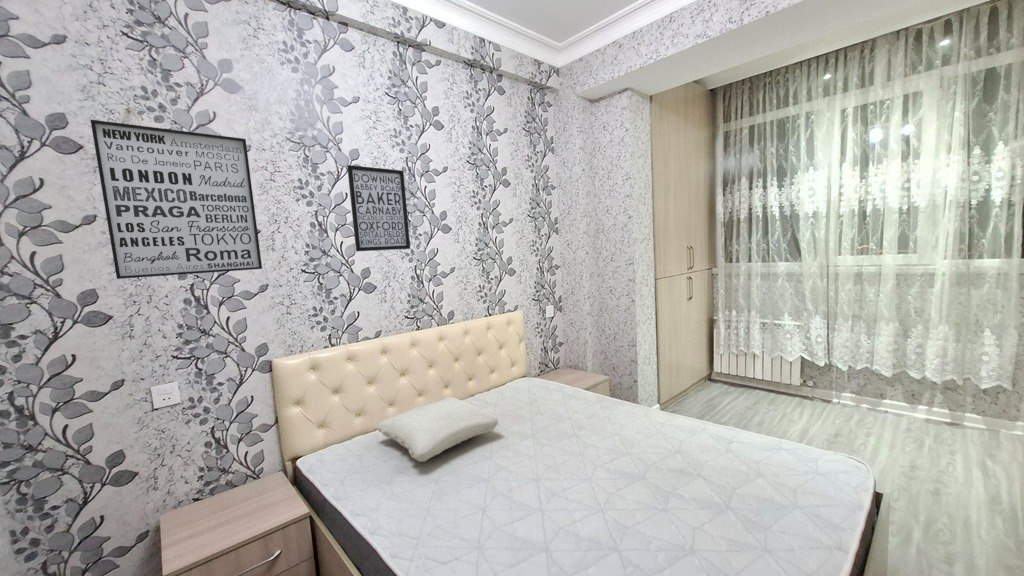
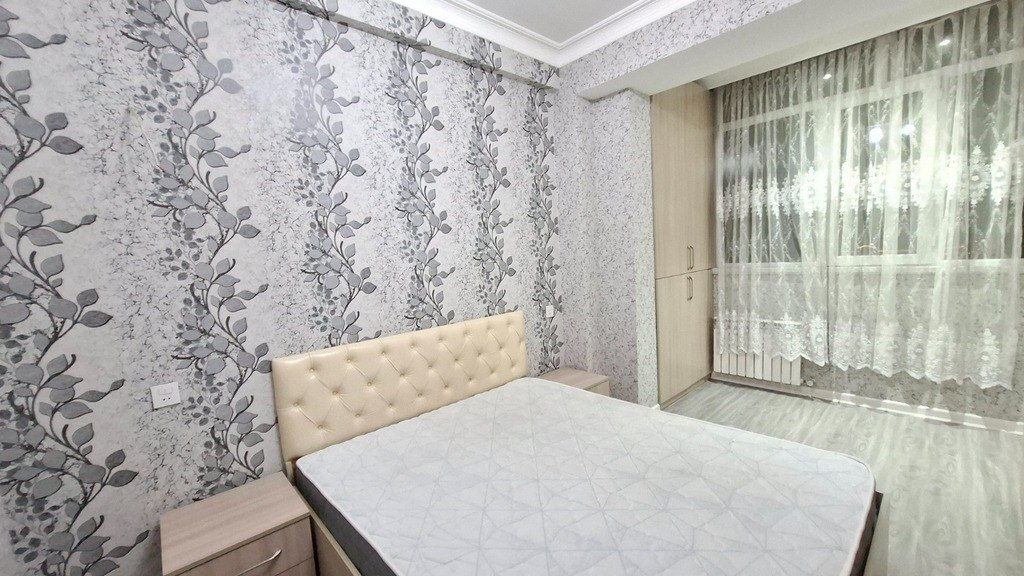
- wall art [346,164,411,252]
- wall art [90,119,263,280]
- pillow [375,396,499,463]
